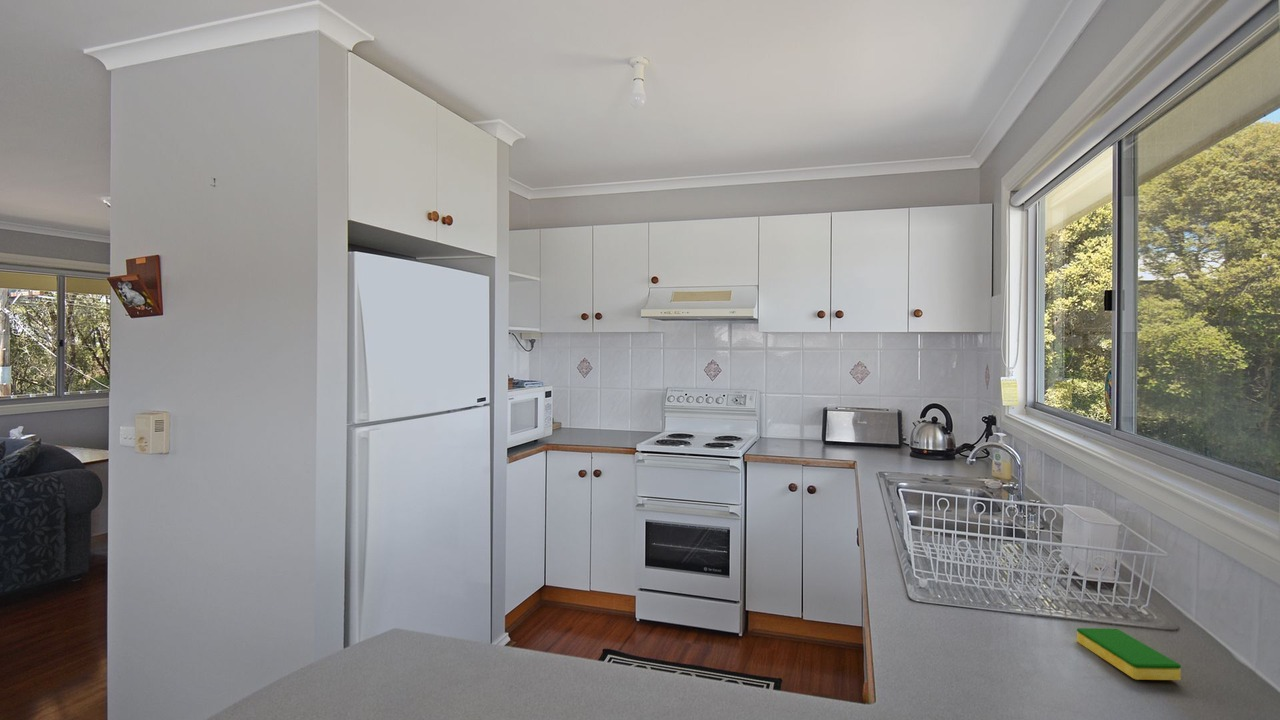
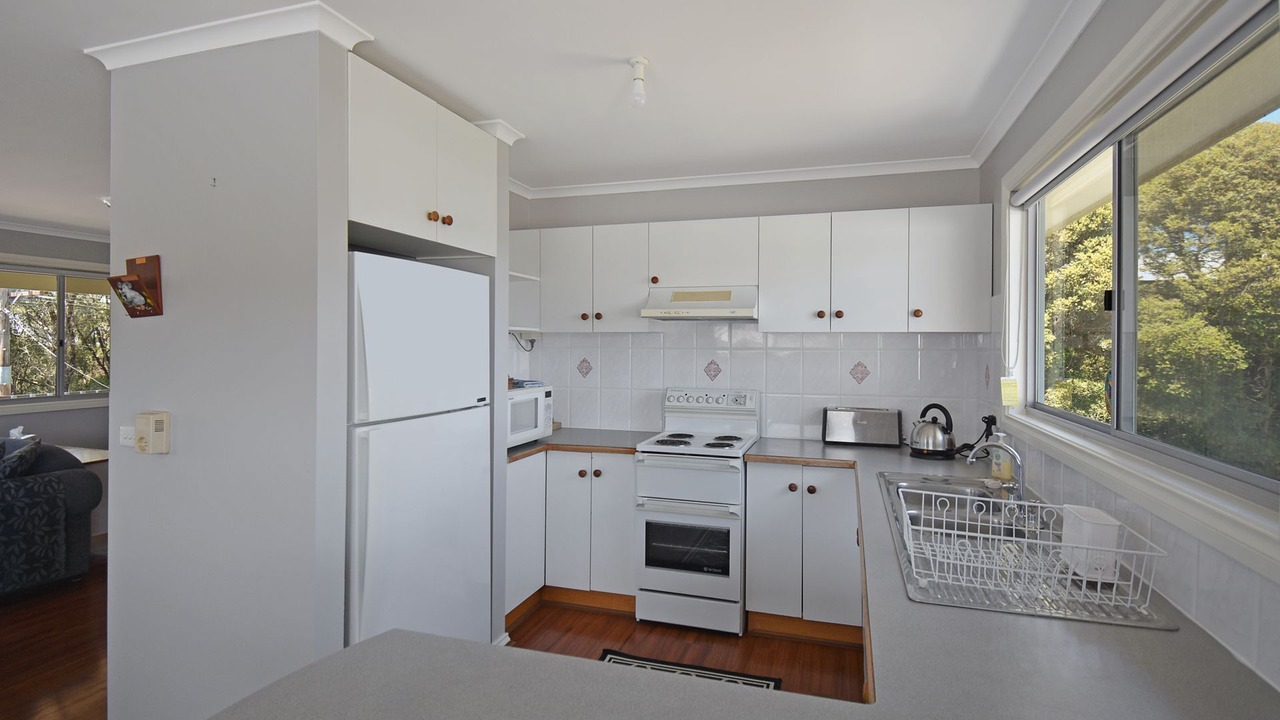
- dish sponge [1076,627,1182,681]
